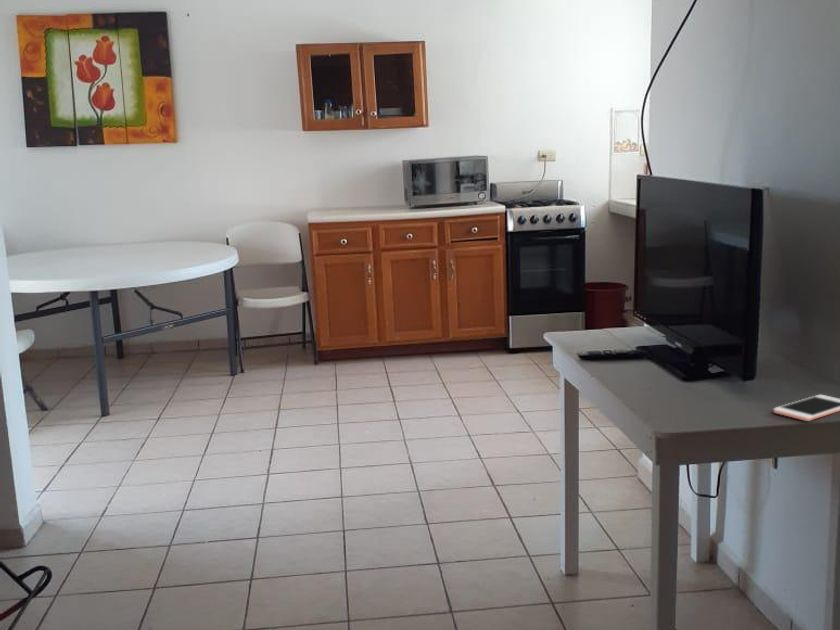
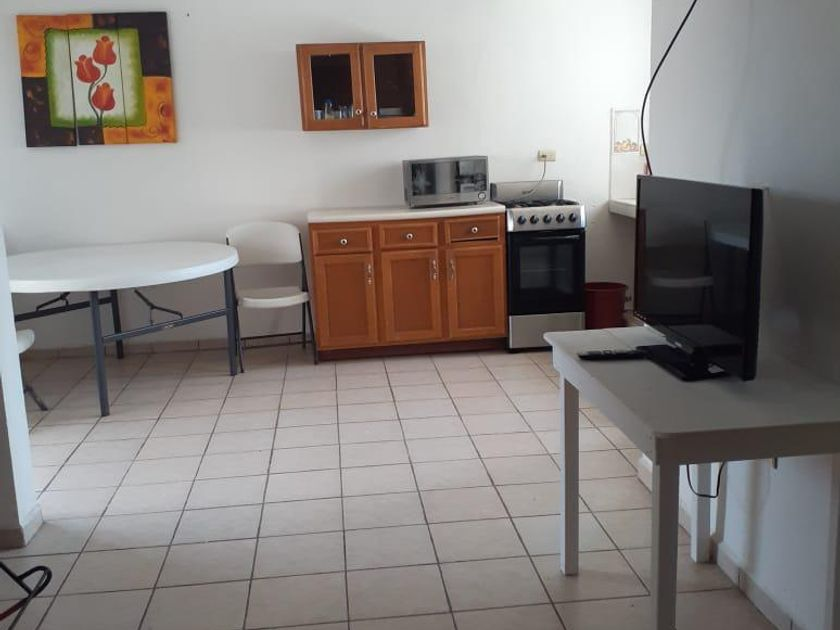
- cell phone [772,394,840,422]
